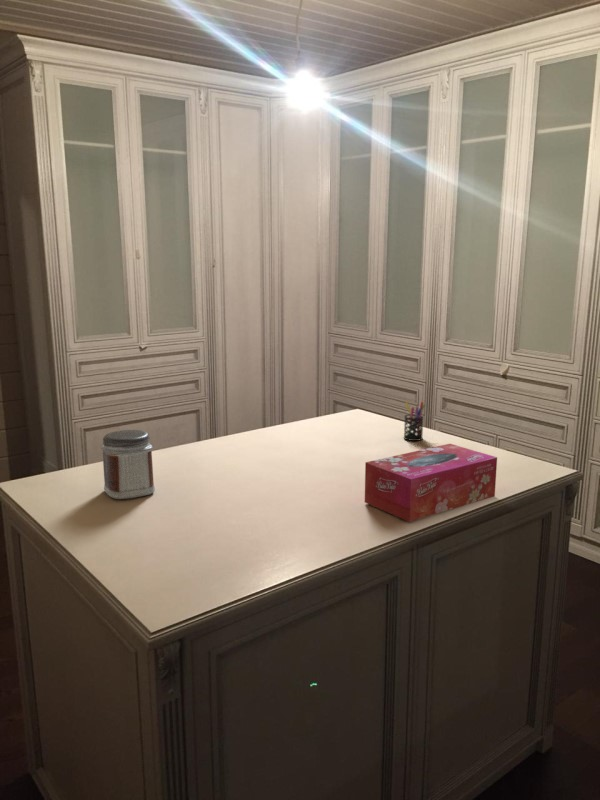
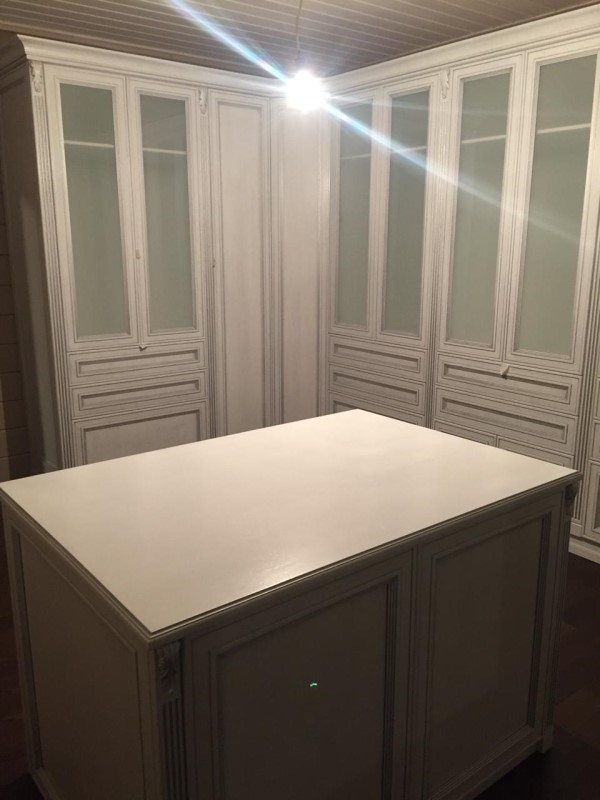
- tissue box [364,443,498,523]
- jar [100,429,156,500]
- pen holder [403,401,426,442]
